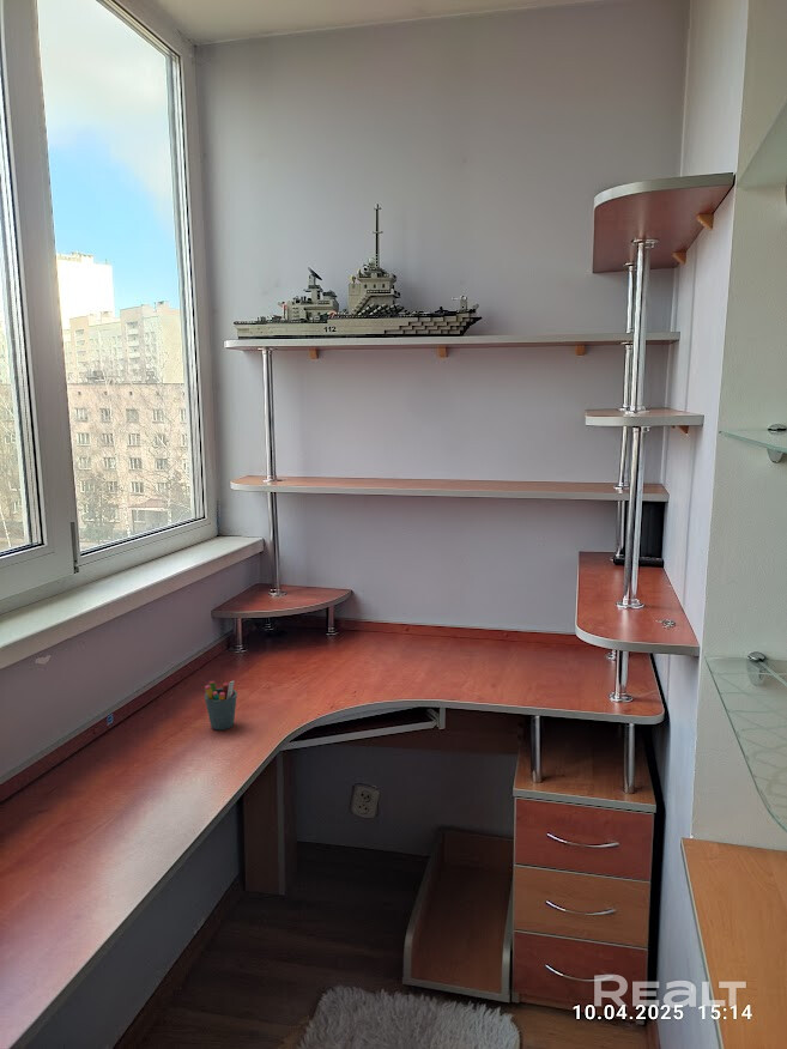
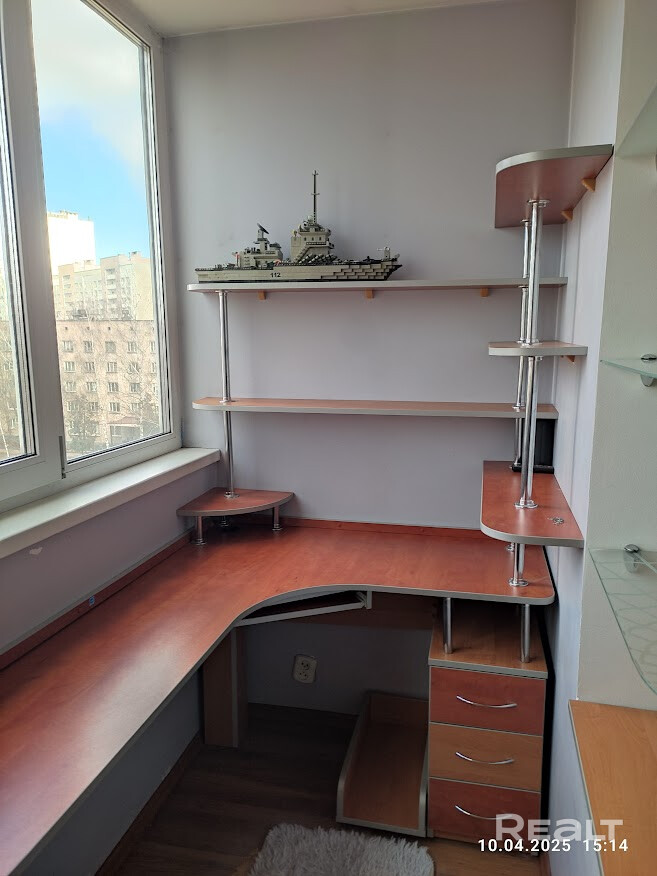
- pen holder [204,680,238,732]
